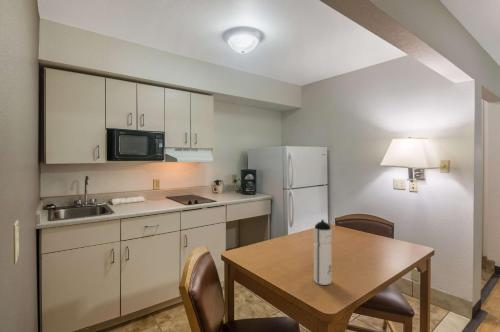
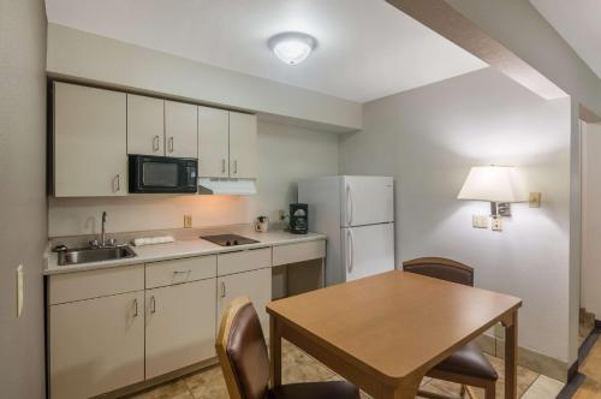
- water bottle [313,219,333,286]
